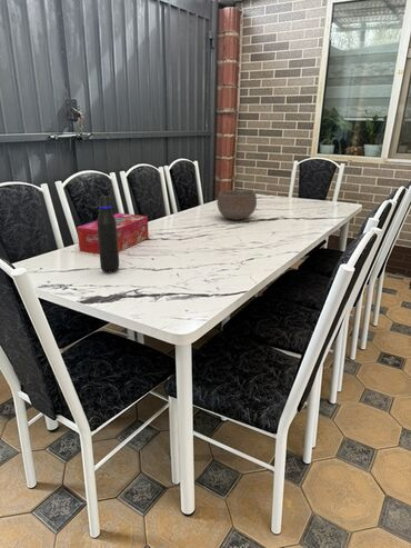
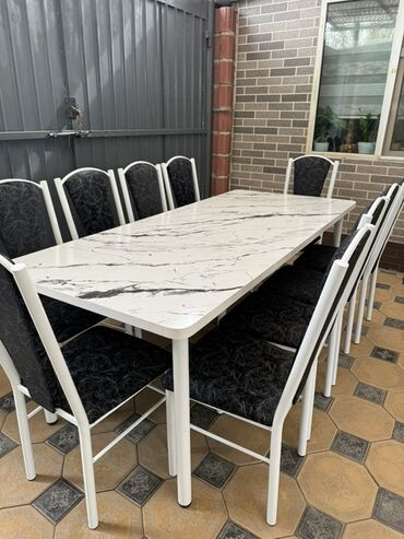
- water bottle [97,195,120,275]
- tissue box [76,212,150,256]
- bowl [215,189,258,221]
